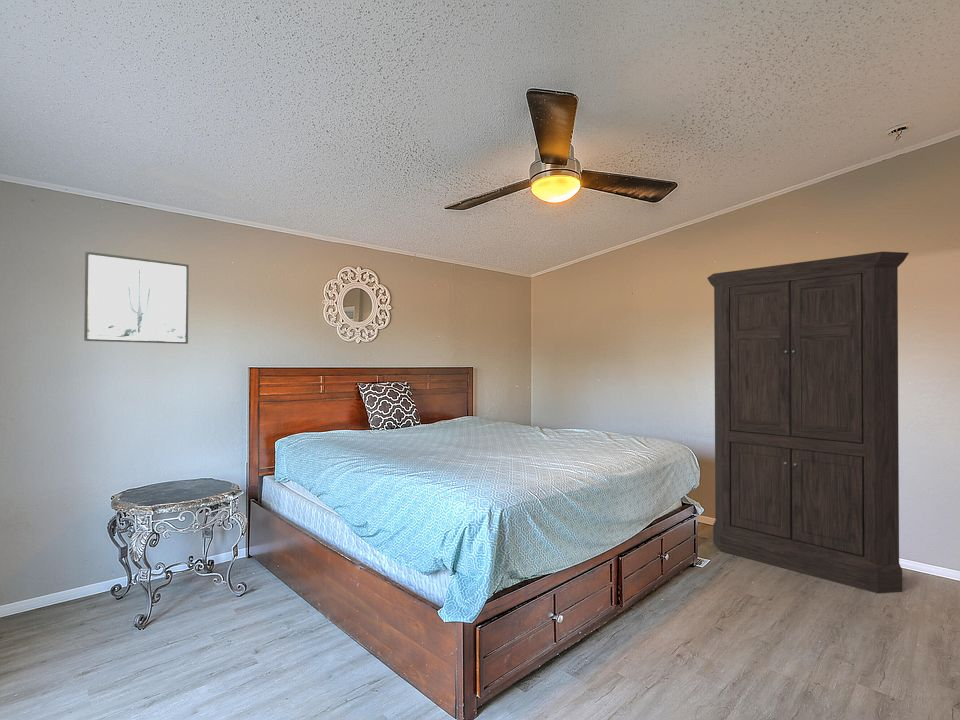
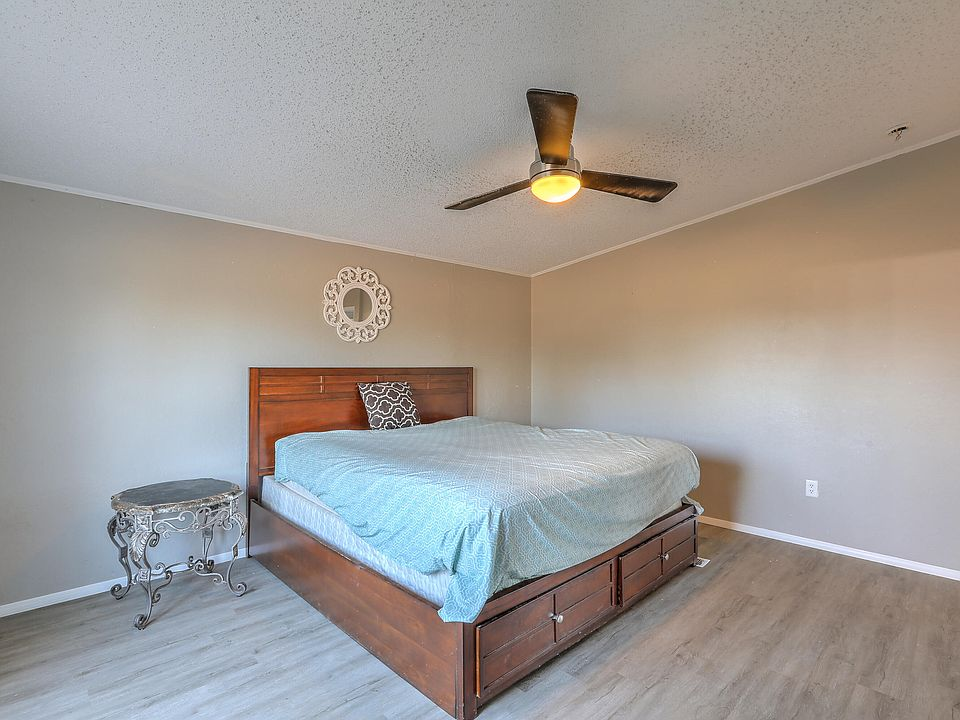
- armoire [706,251,910,595]
- wall art [83,250,190,345]
